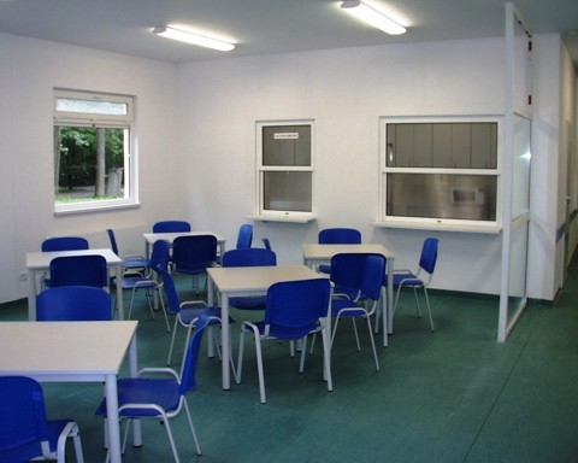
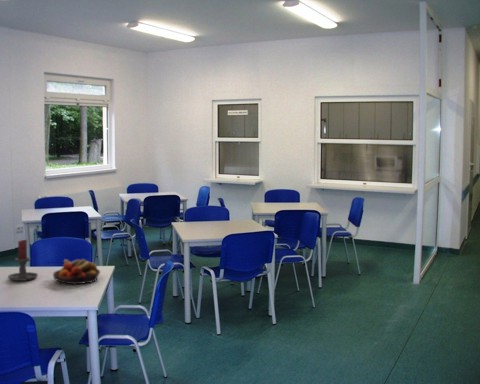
+ fruit bowl [52,258,101,285]
+ candle holder [7,239,39,282]
